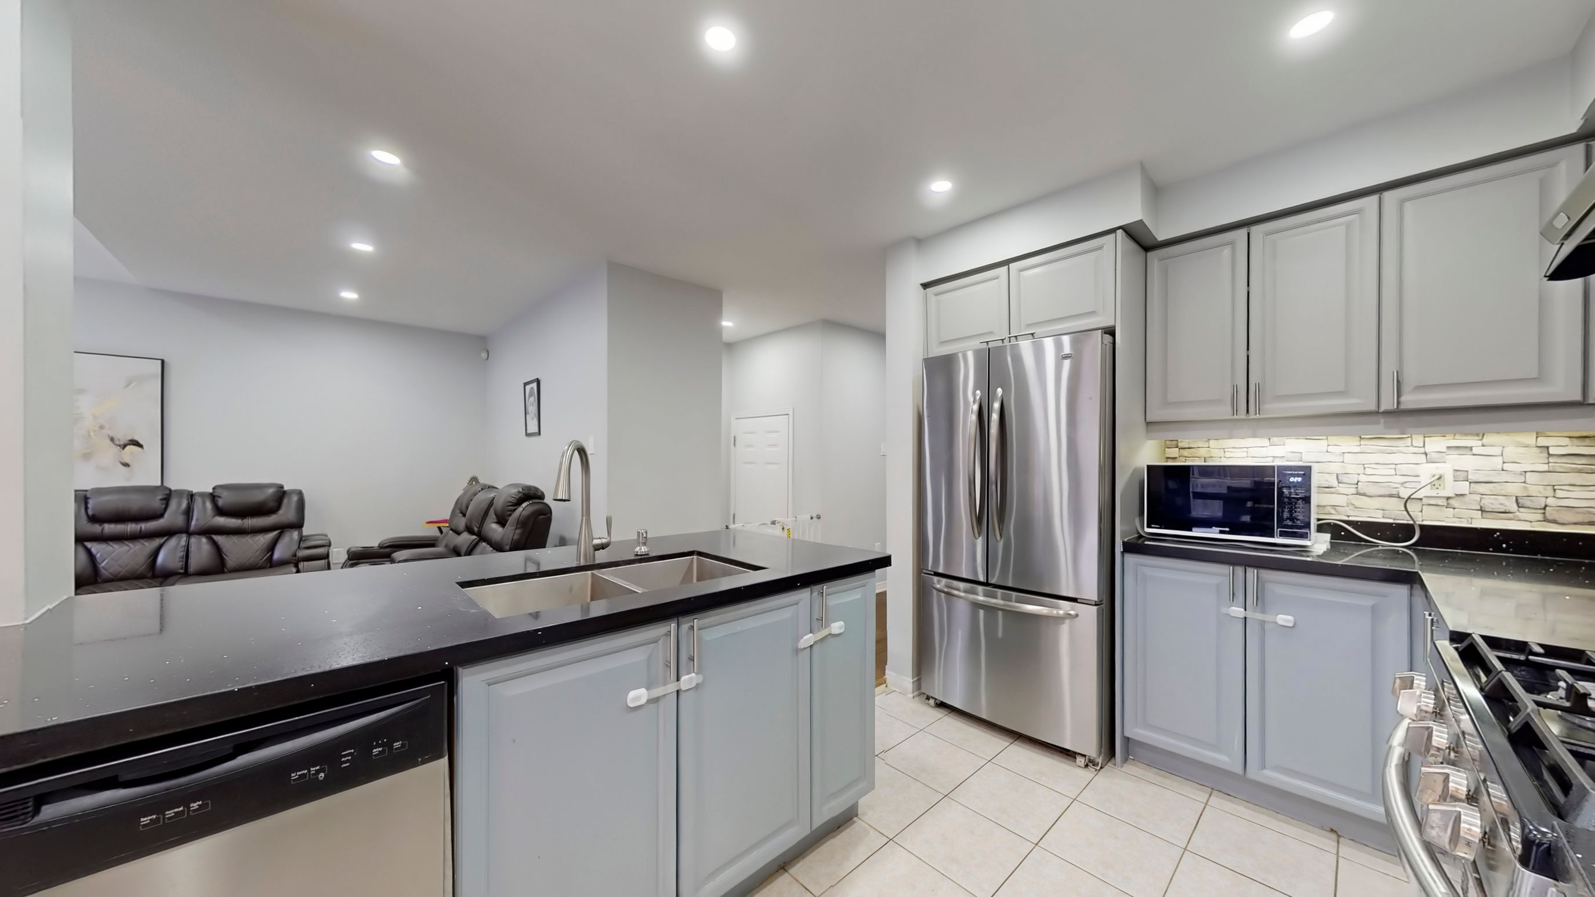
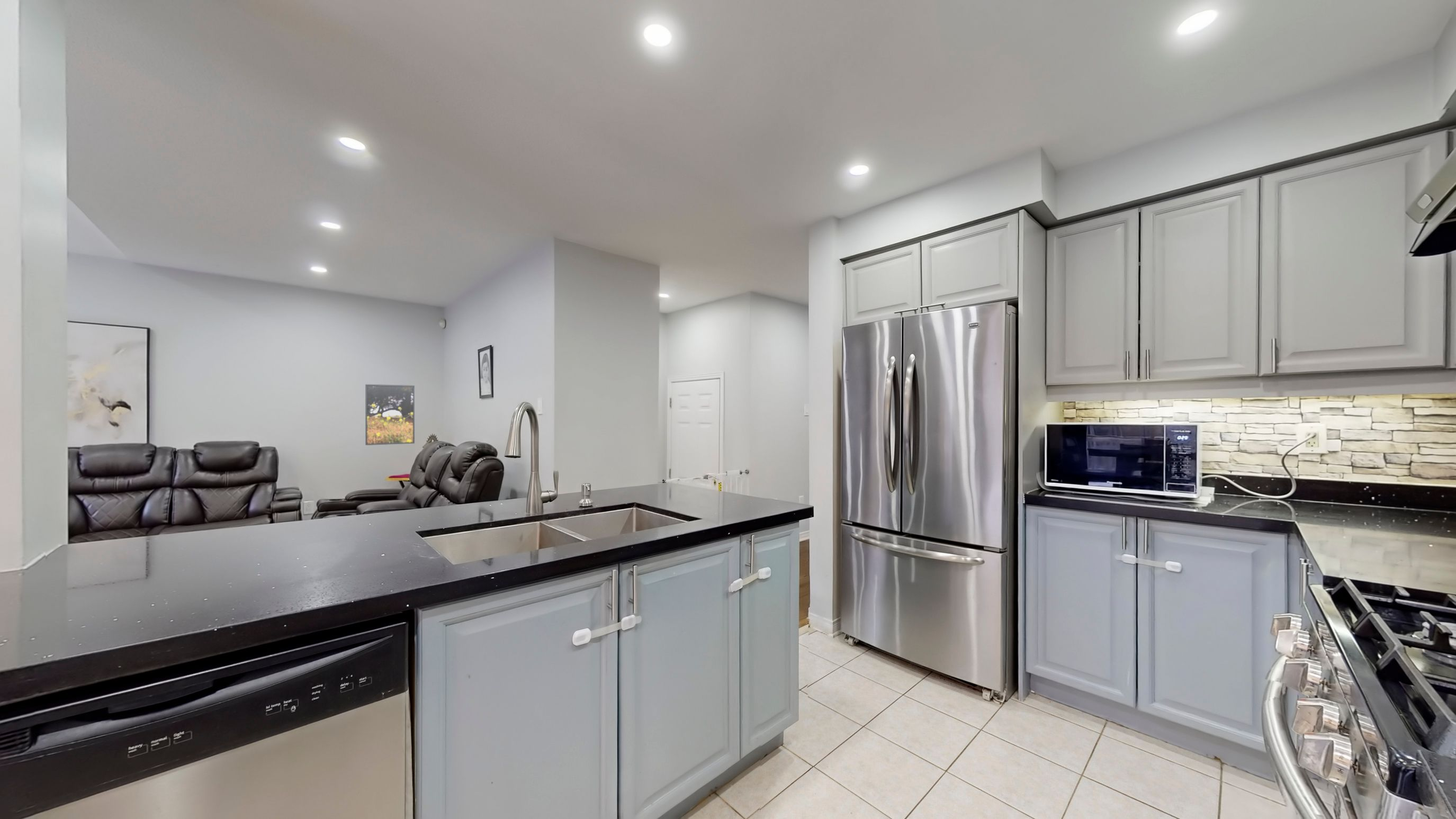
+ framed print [365,384,415,446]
